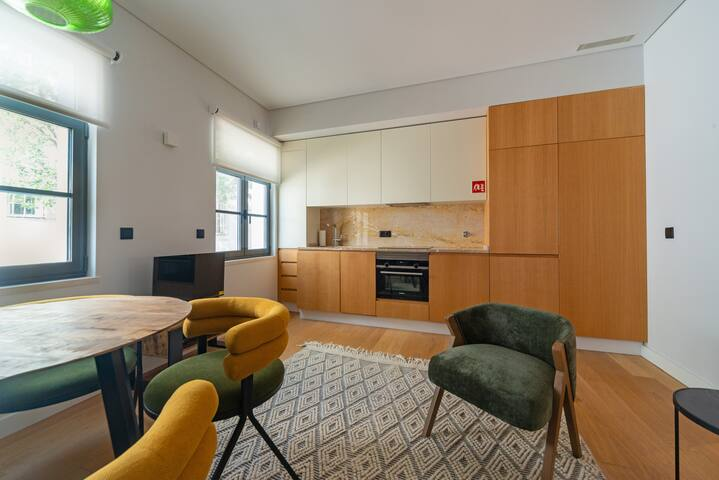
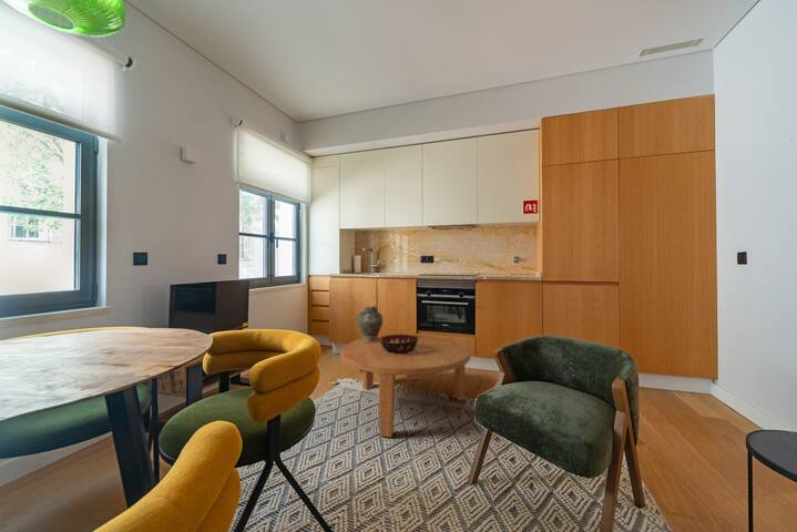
+ coffee table [339,334,471,439]
+ vase [356,305,384,341]
+ decorative bowl [379,334,419,354]
